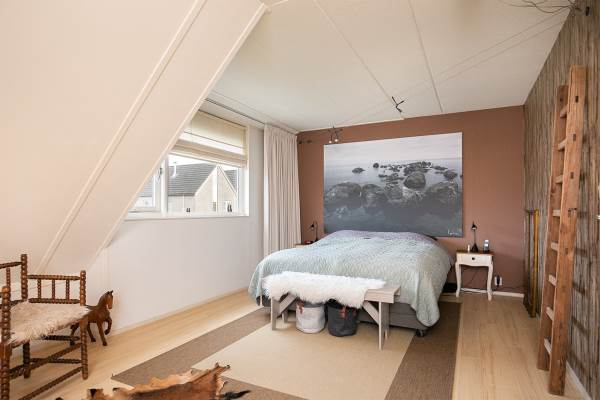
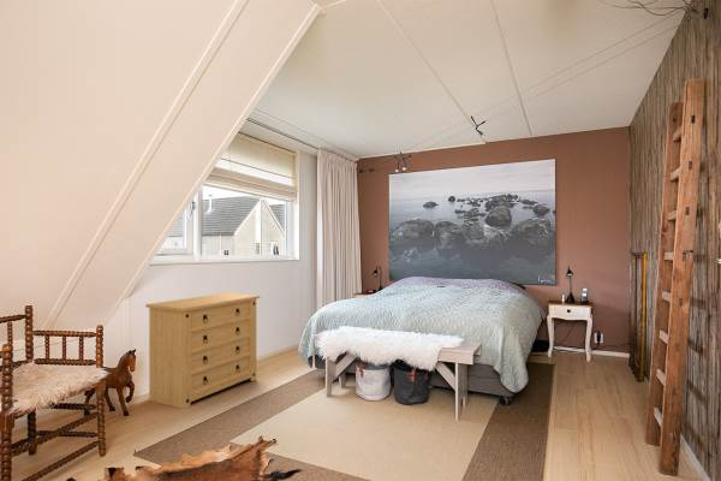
+ dresser [144,292,261,410]
